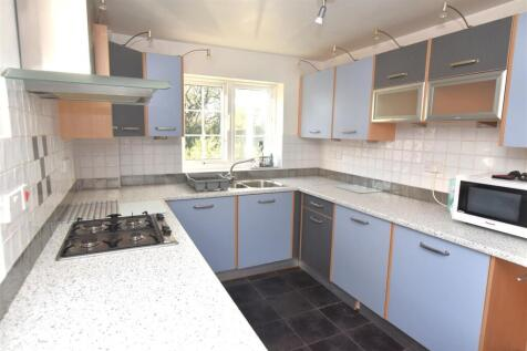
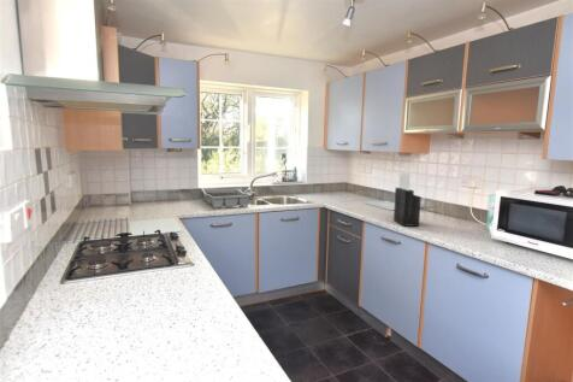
+ knife block [392,170,423,228]
